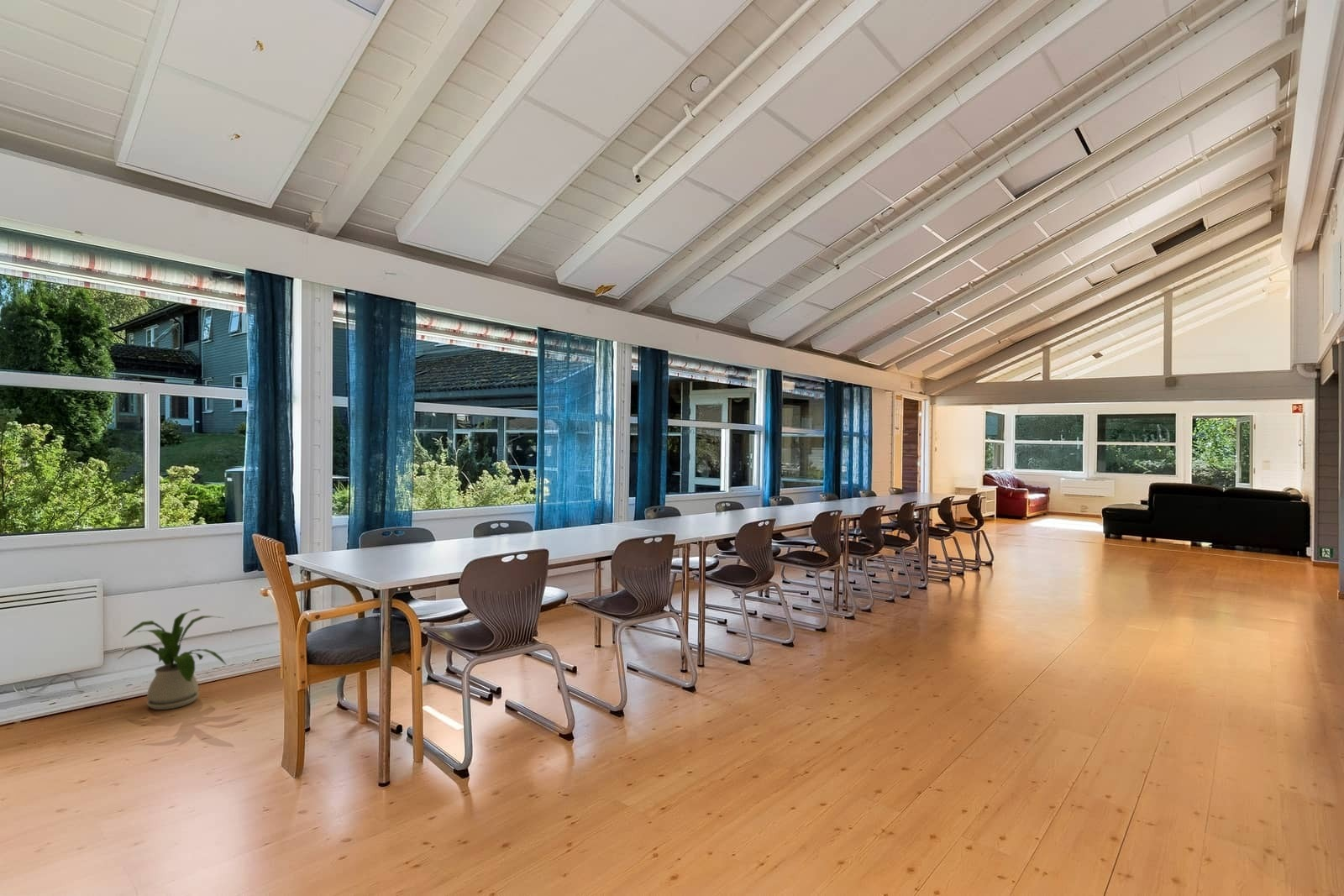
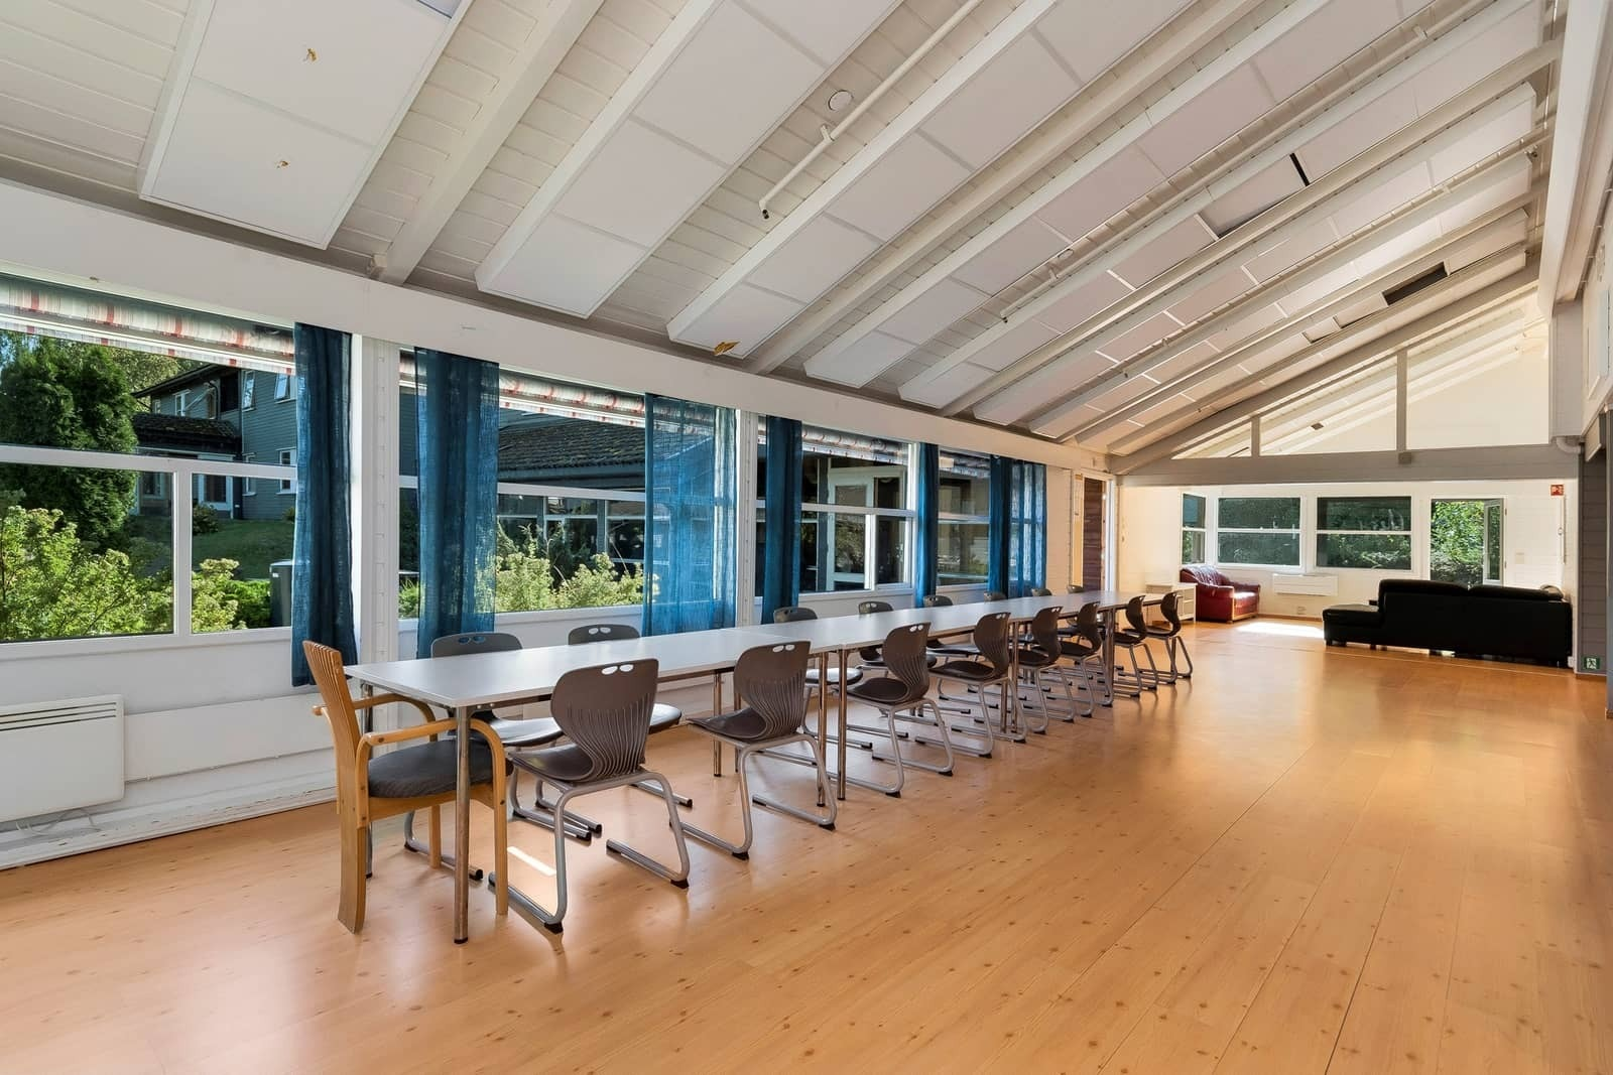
- house plant [117,608,228,710]
